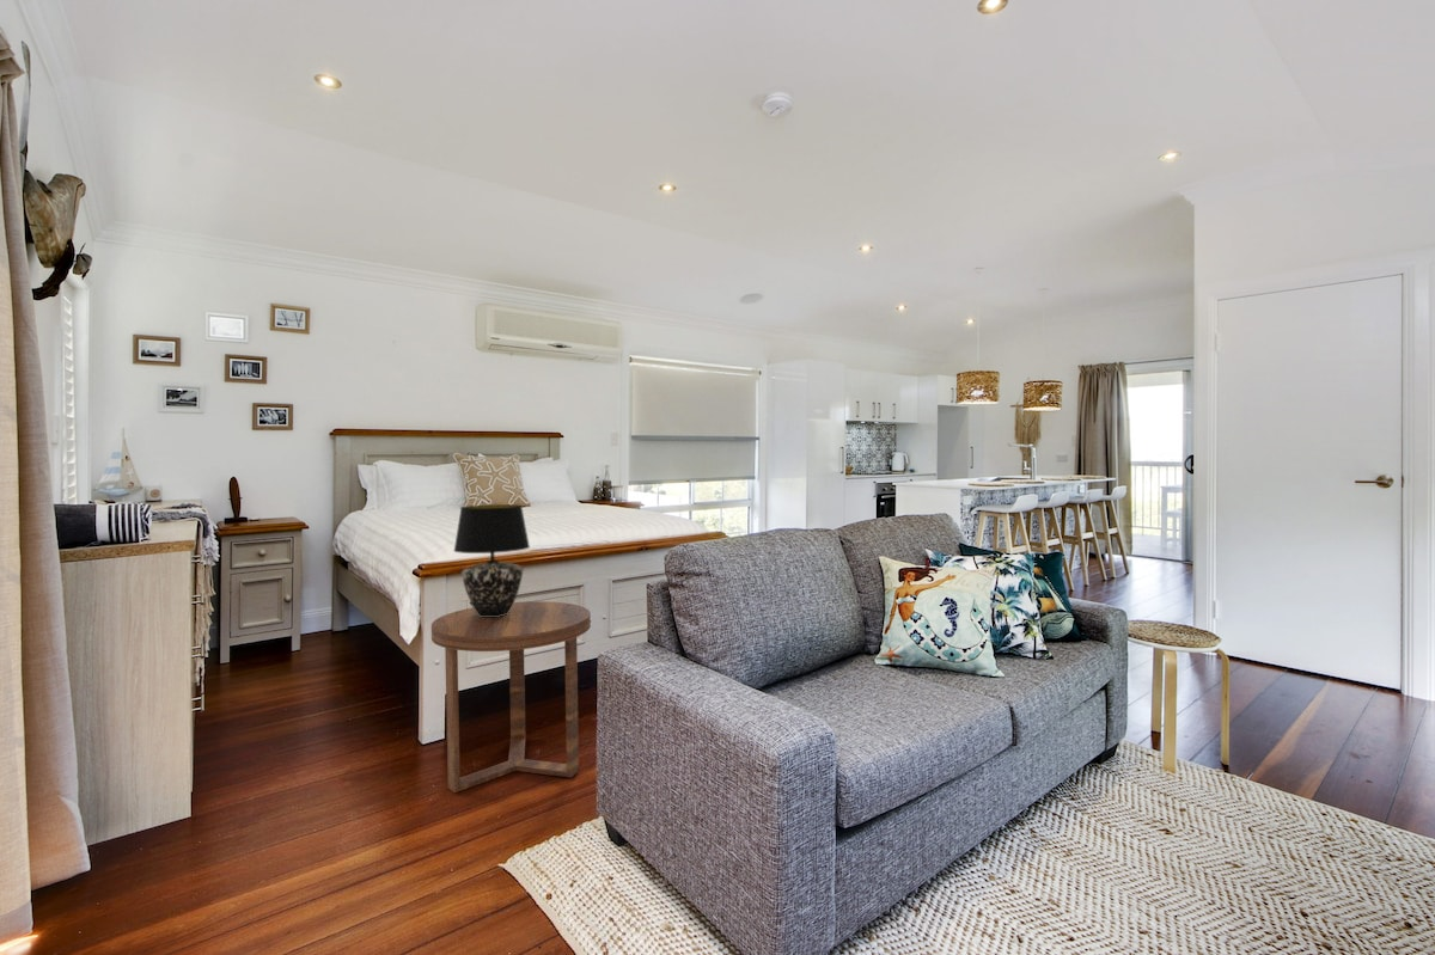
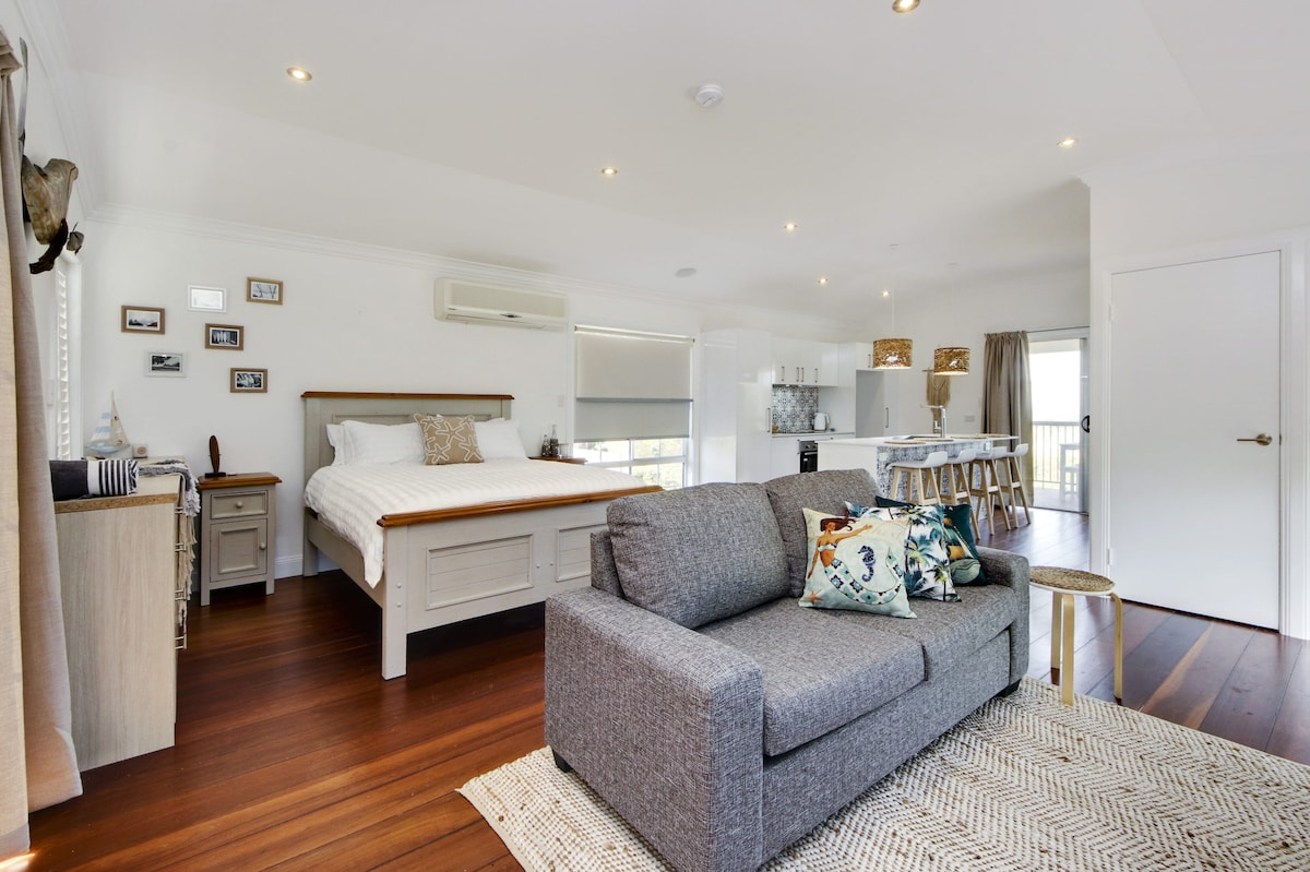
- side table [430,600,592,794]
- table lamp [452,503,531,617]
